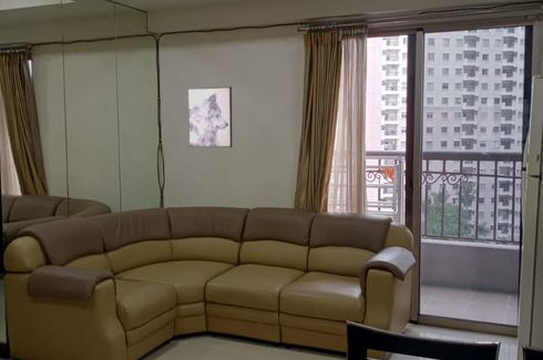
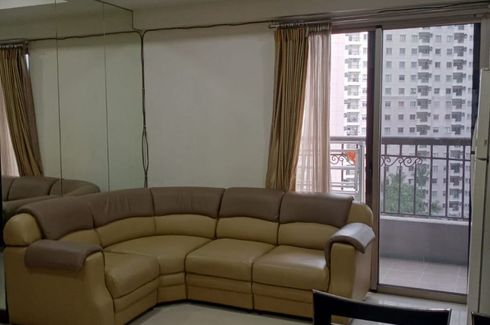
- wall art [186,85,233,148]
